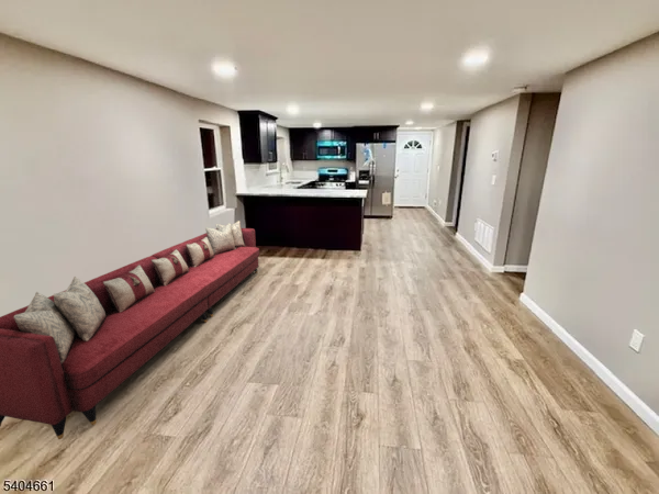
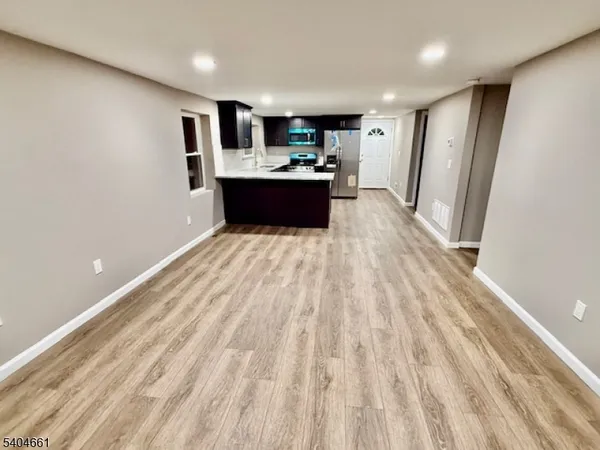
- sofa [0,220,260,440]
